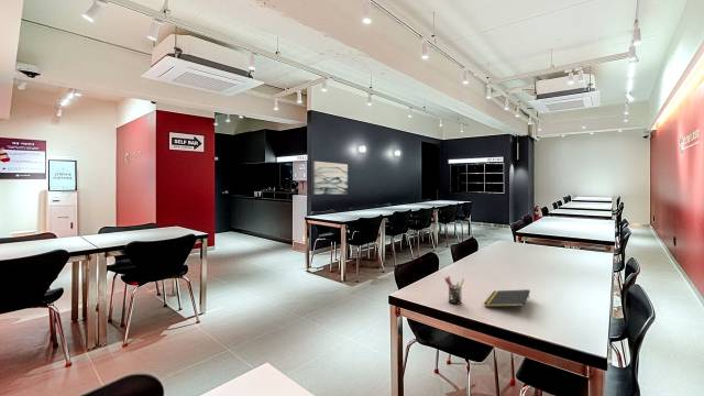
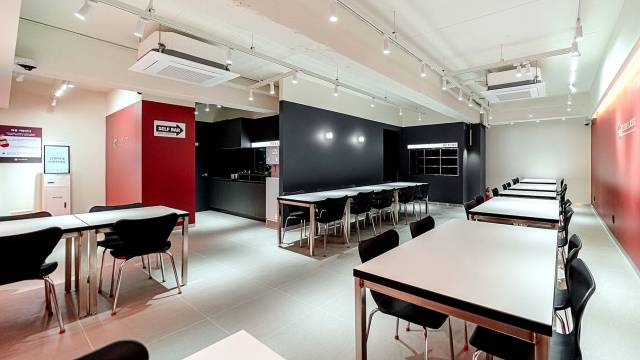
- pen holder [443,275,465,305]
- notepad [483,288,531,308]
- wall art [312,161,349,195]
